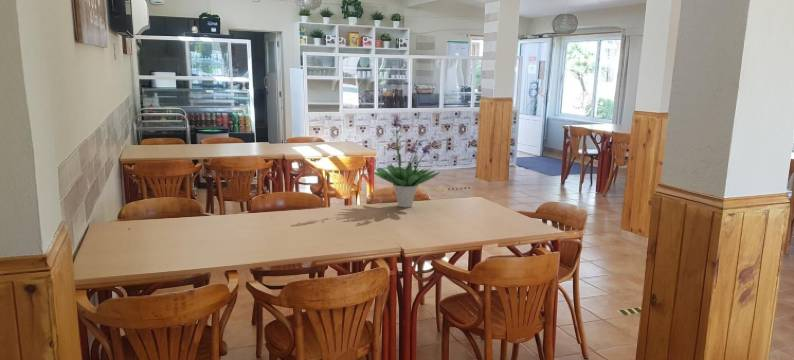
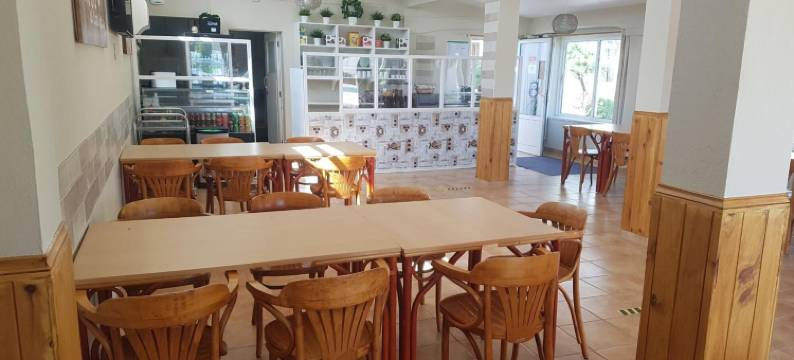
- potted plant [372,114,442,209]
